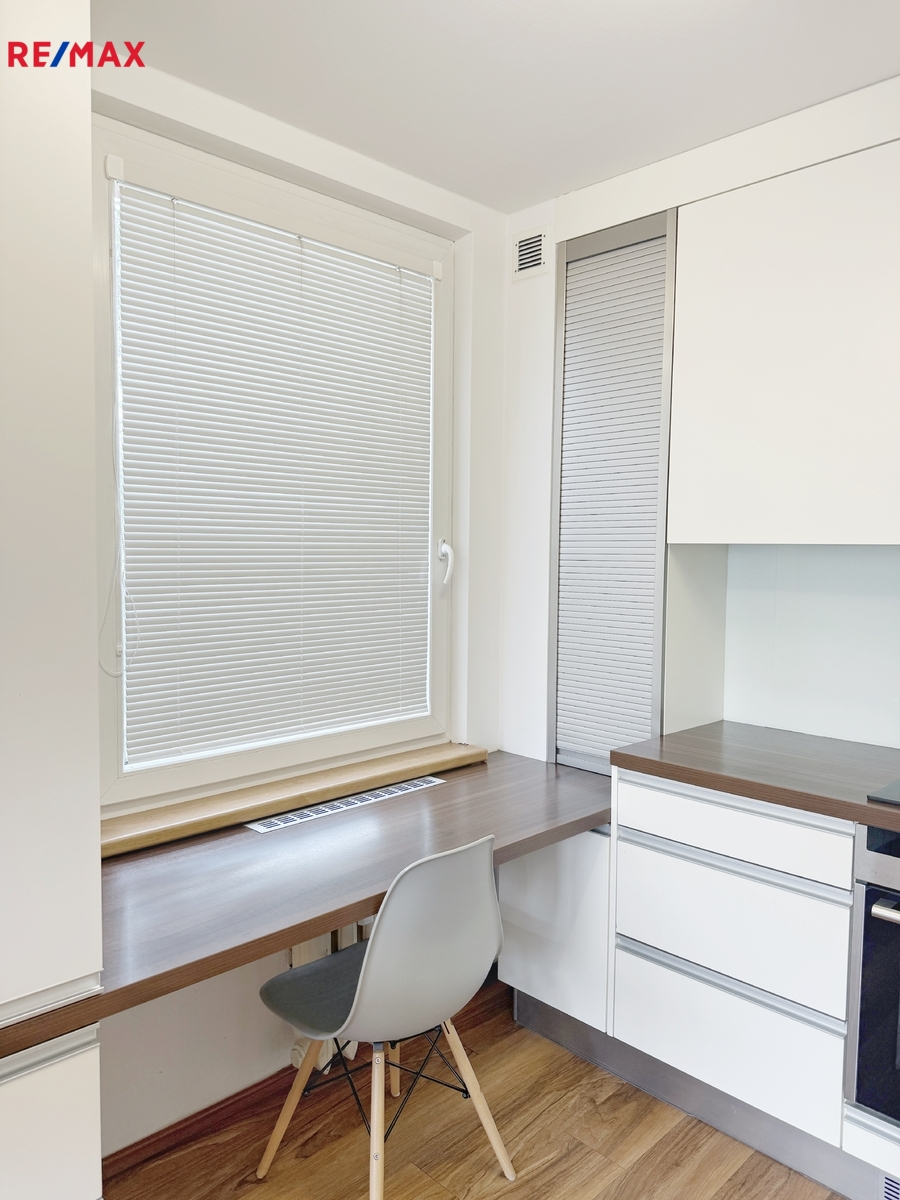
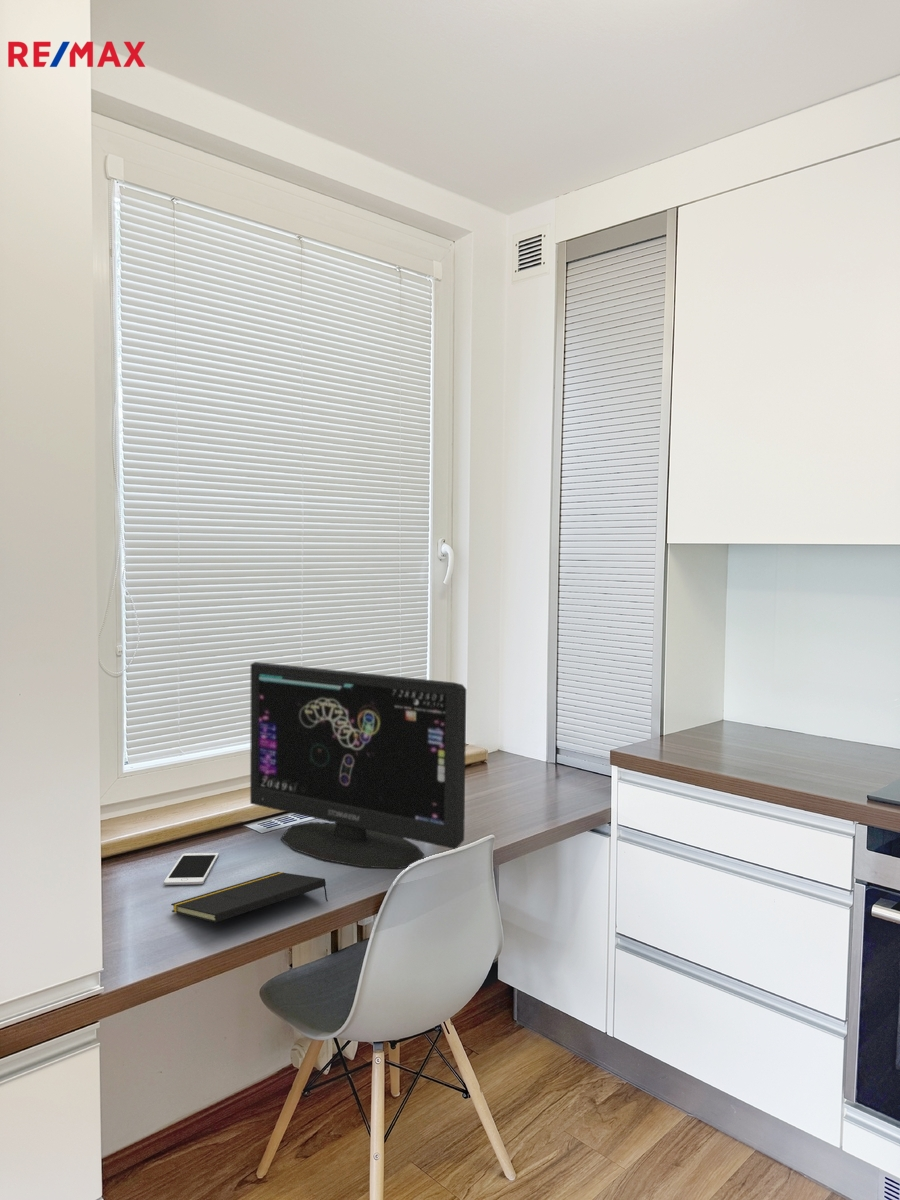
+ cell phone [163,852,220,886]
+ notepad [170,871,329,924]
+ computer monitor [249,661,467,870]
